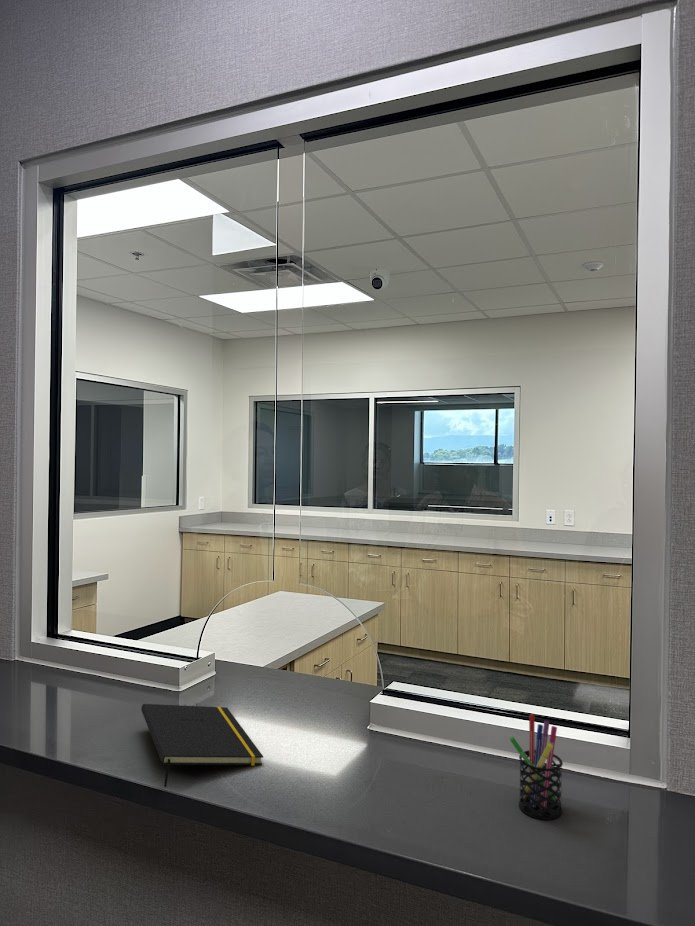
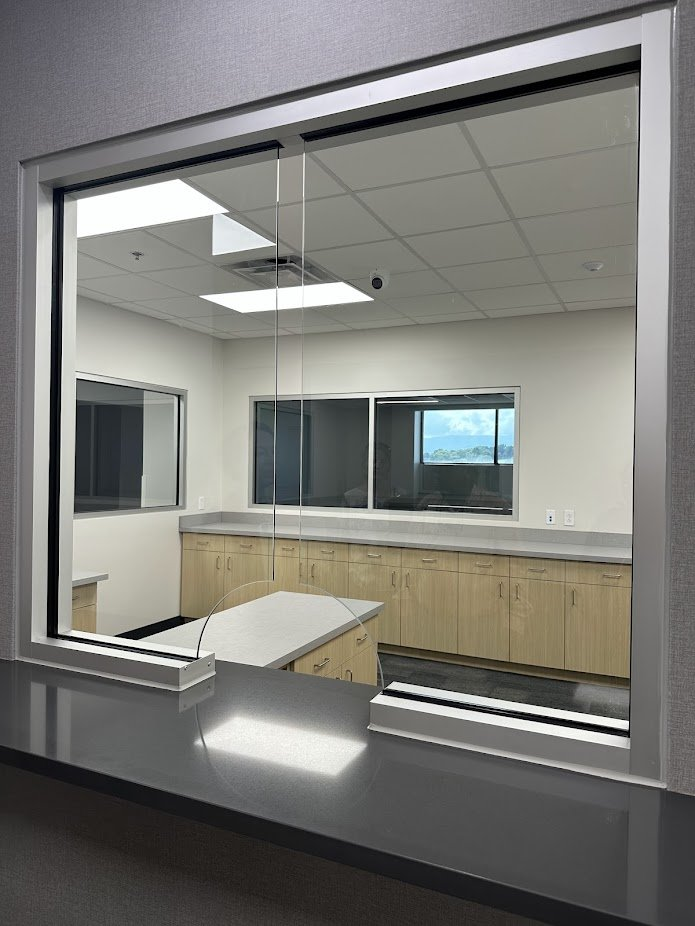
- notepad [140,703,264,788]
- pen holder [509,713,564,821]
